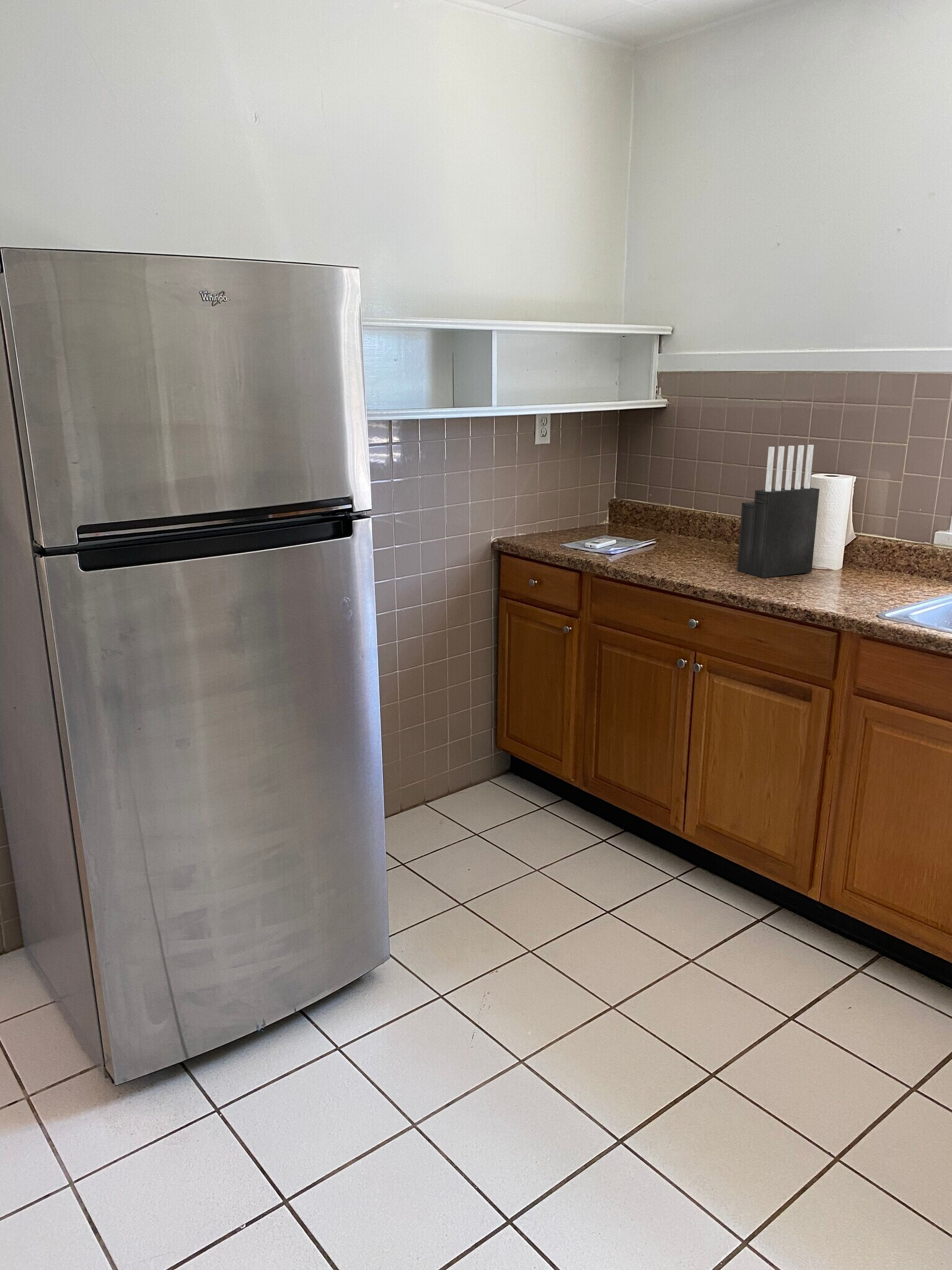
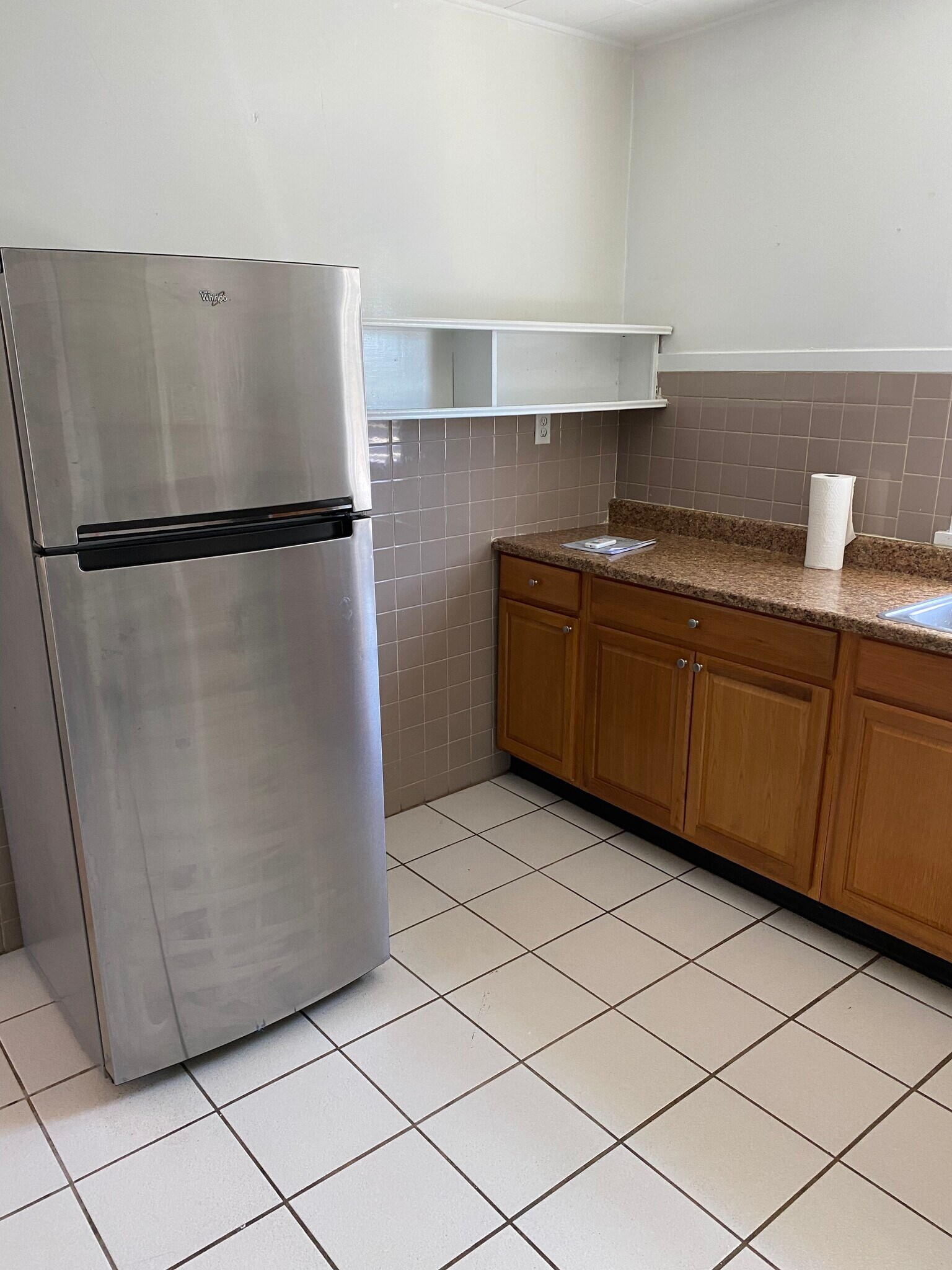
- knife block [736,444,820,579]
